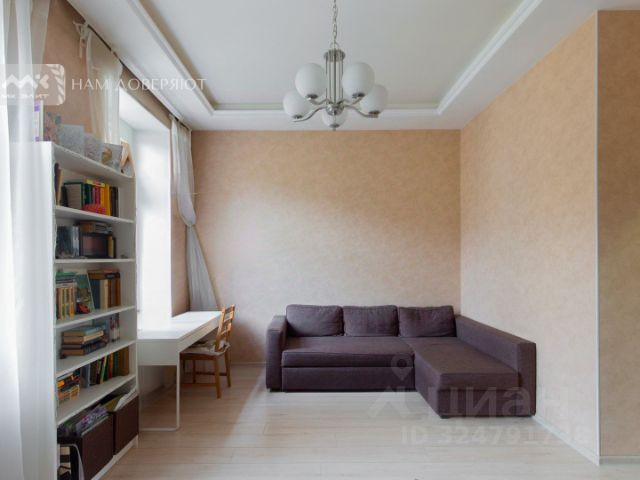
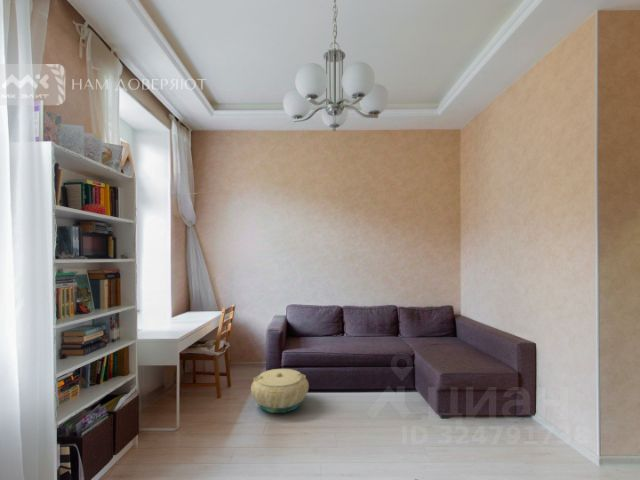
+ basket [250,368,310,414]
